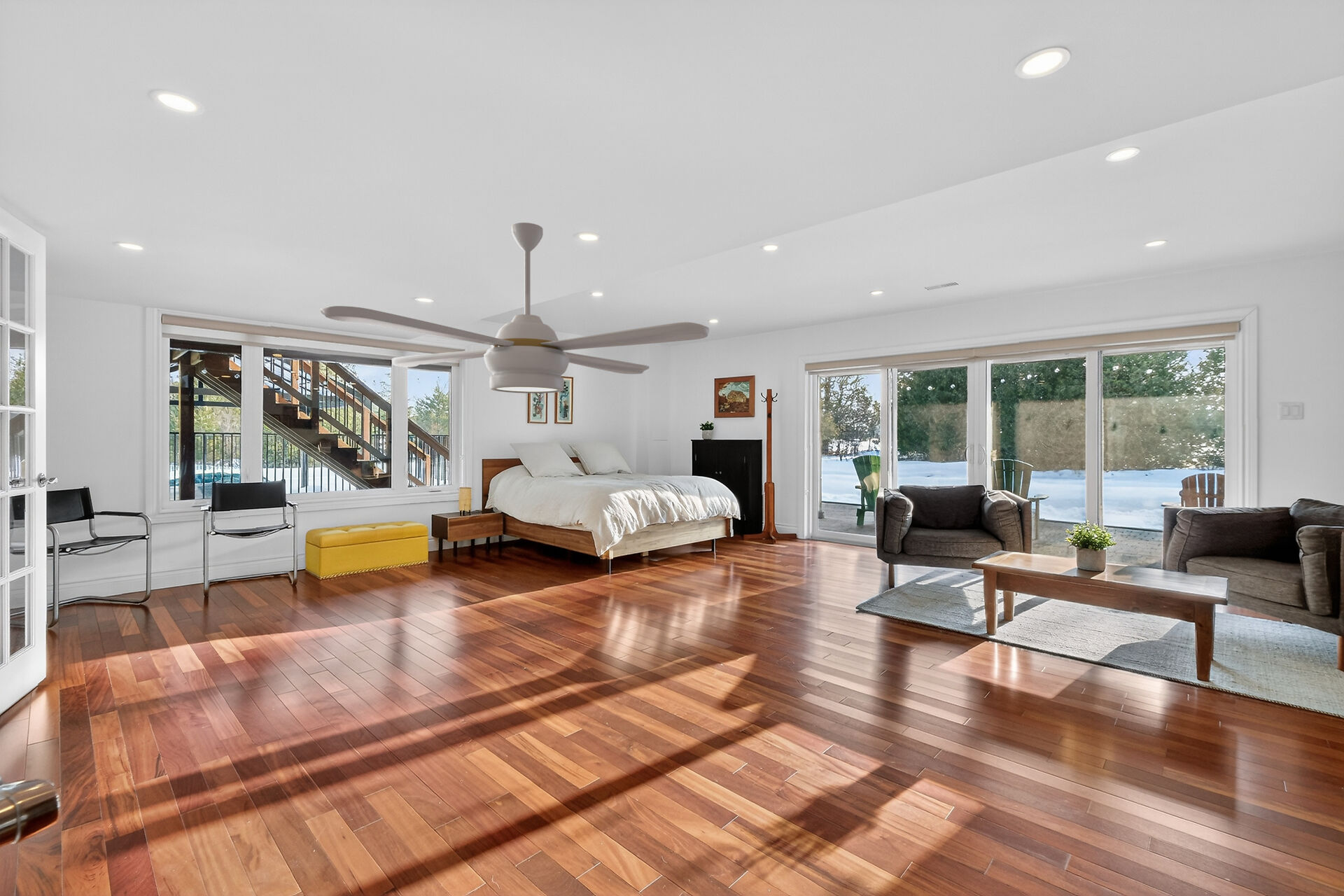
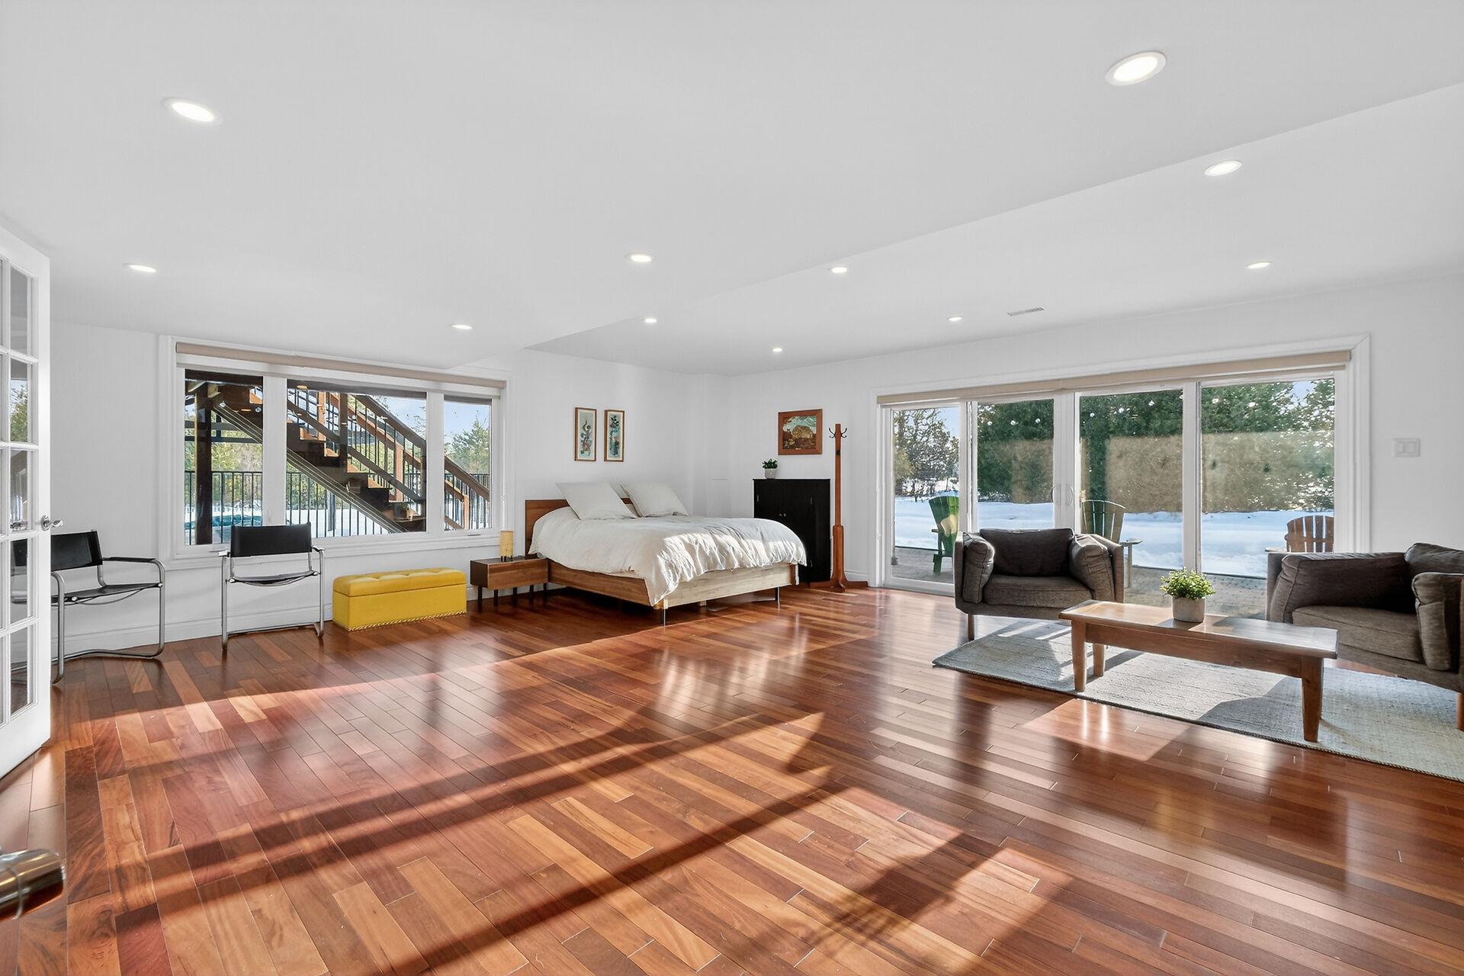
- ceiling fan [319,222,710,394]
